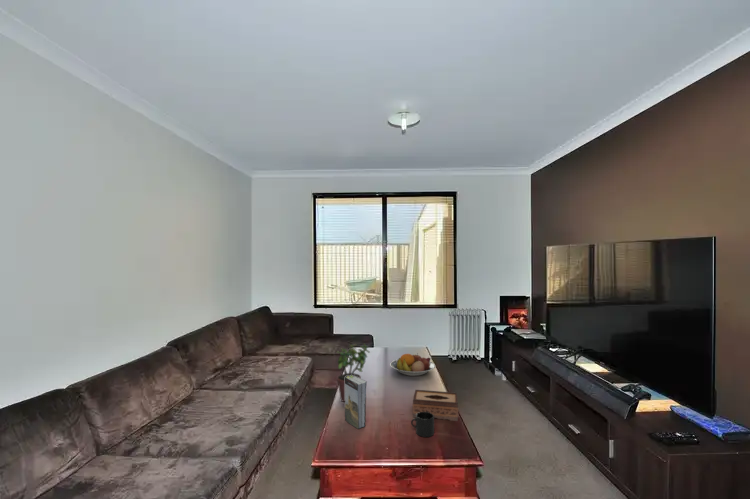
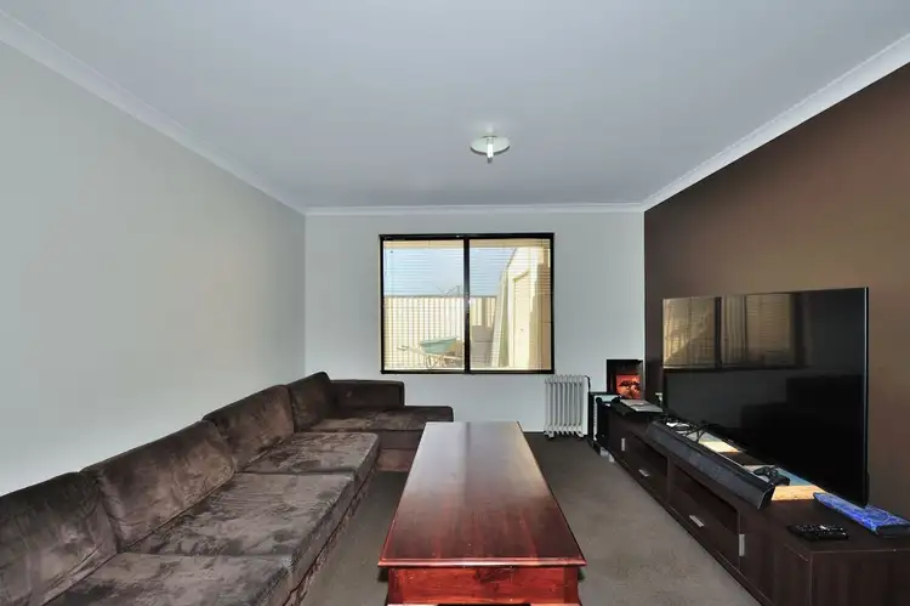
- book [344,375,368,430]
- fruit bowl [389,353,436,377]
- mug [410,412,435,438]
- tissue box [412,389,459,422]
- potted plant [336,343,371,403]
